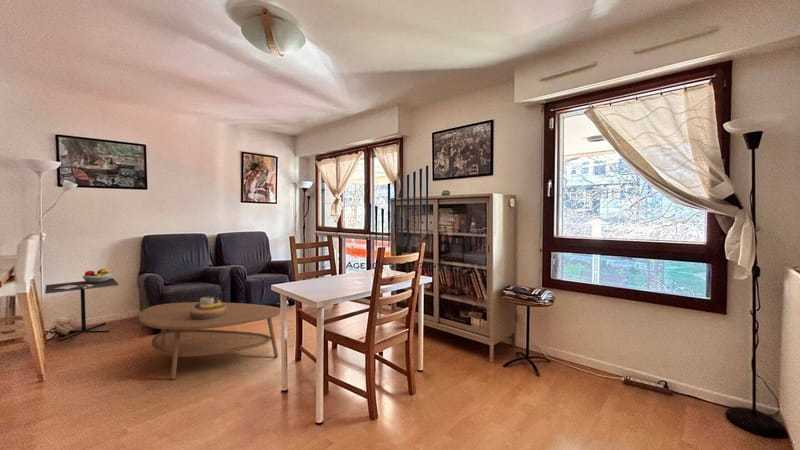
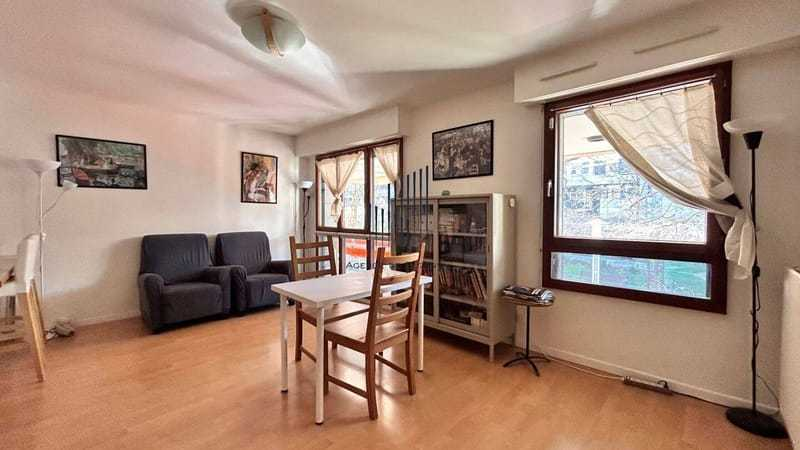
- coffee table [138,301,281,381]
- decorative bowl [189,295,226,320]
- kitchen table [44,268,120,342]
